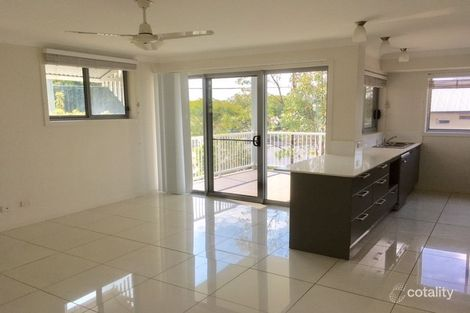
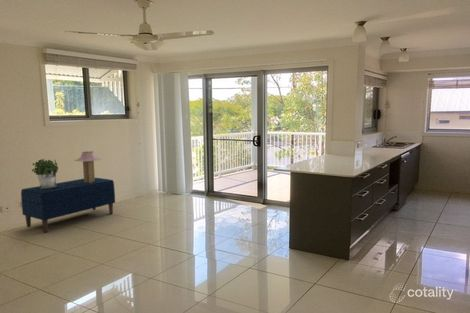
+ table lamp [73,150,102,183]
+ potted plant [31,158,59,188]
+ bench [20,177,116,233]
